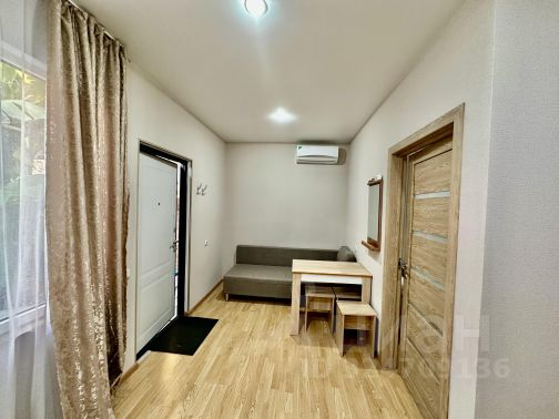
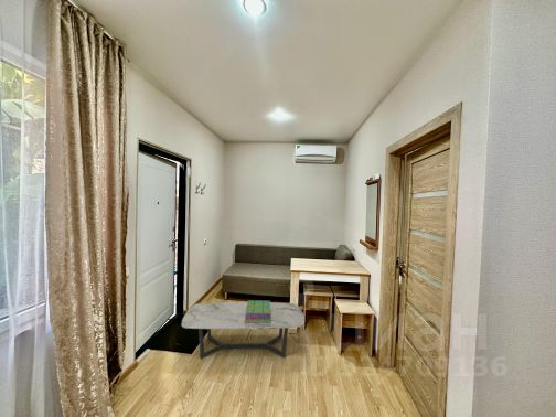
+ stack of books [245,300,271,322]
+ coffee table [181,301,306,360]
